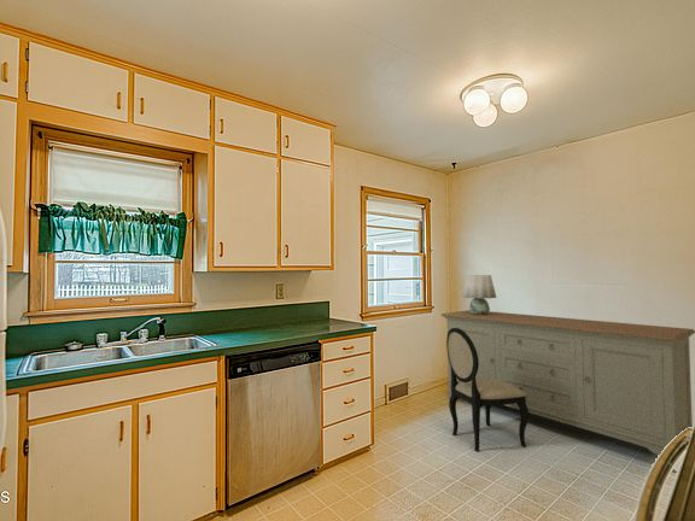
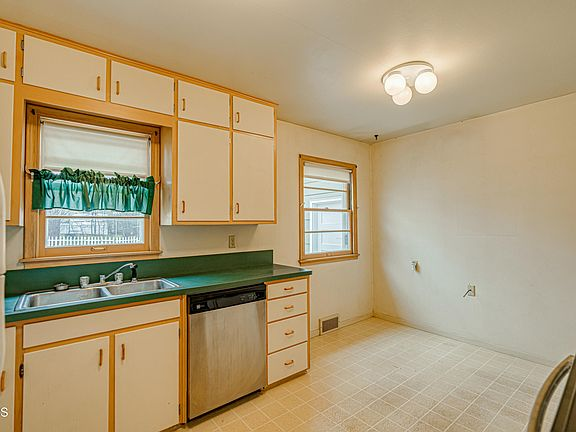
- dining chair [445,328,530,452]
- table lamp [461,274,497,315]
- sideboard [439,309,695,474]
